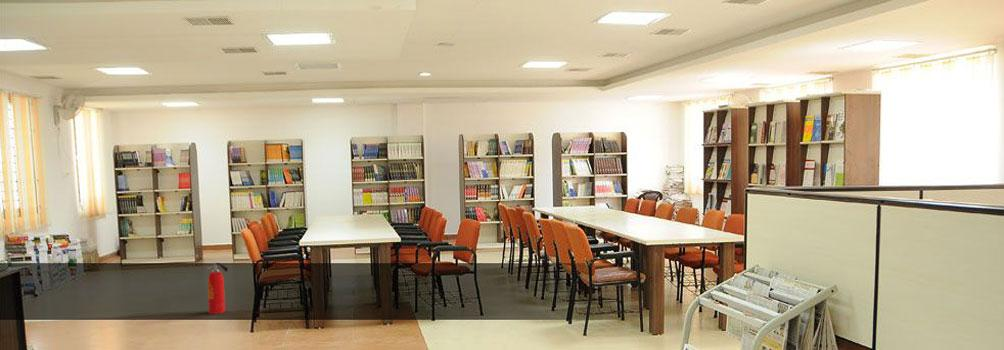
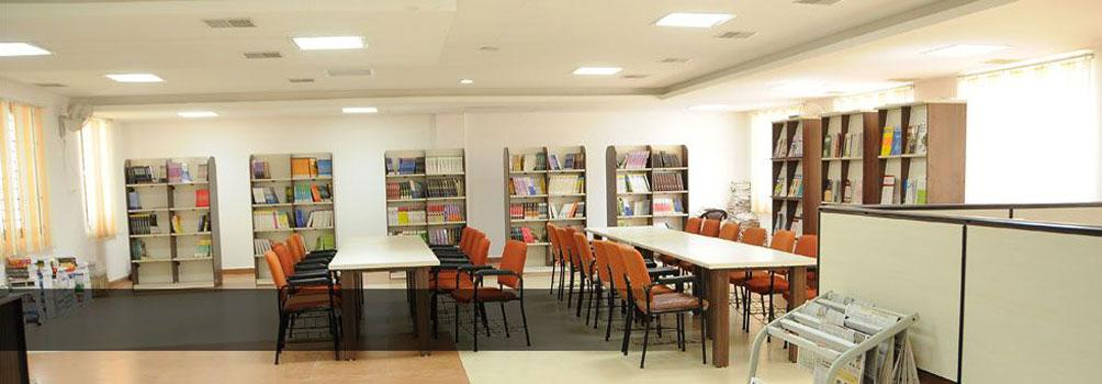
- fire extinguisher [207,262,229,315]
